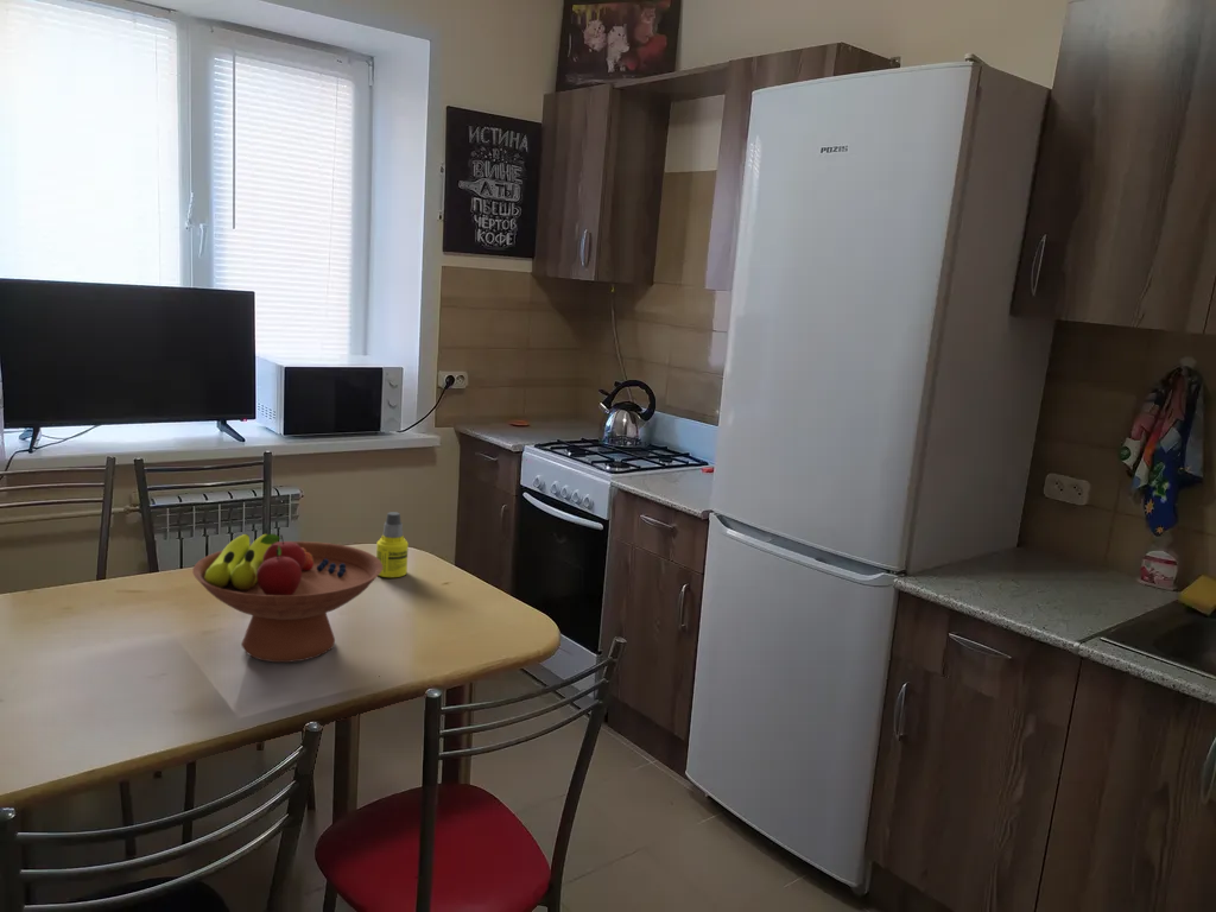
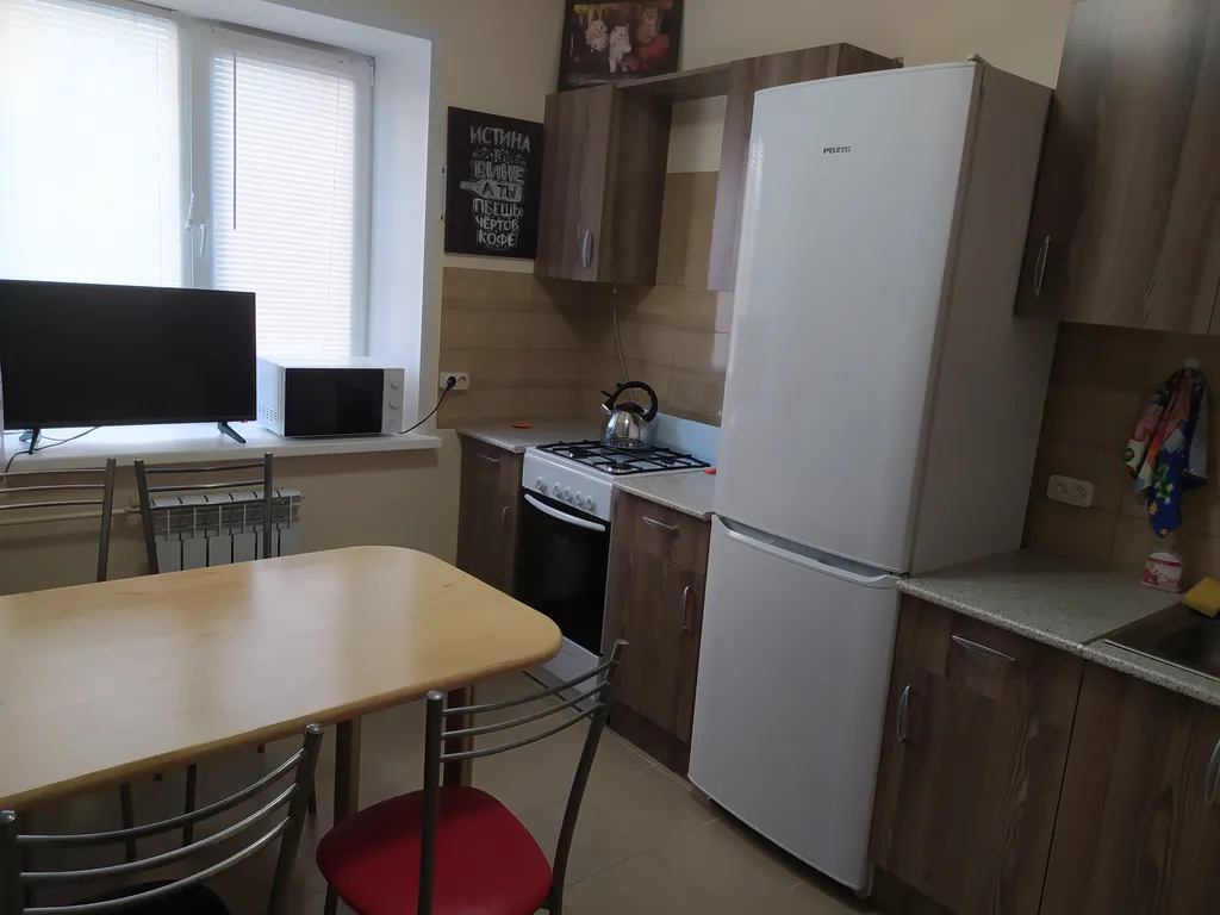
- fruit bowl [191,532,382,664]
- bottle [375,511,410,578]
